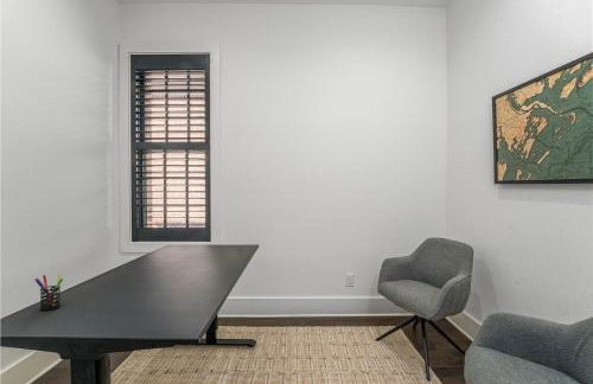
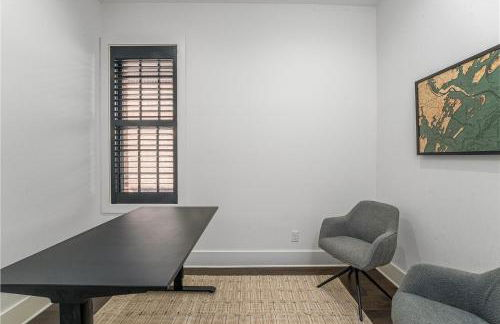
- pen holder [34,273,64,312]
